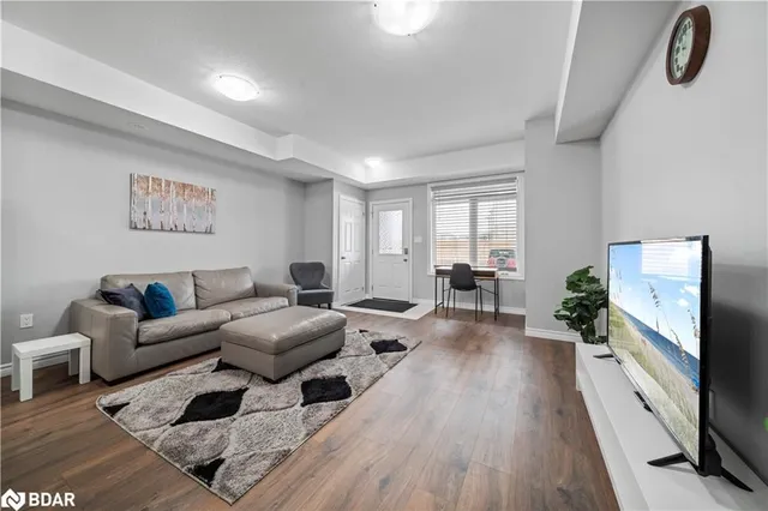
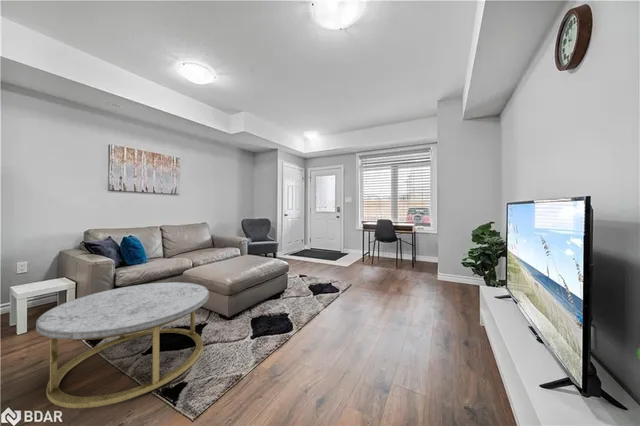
+ coffee table [35,281,210,409]
